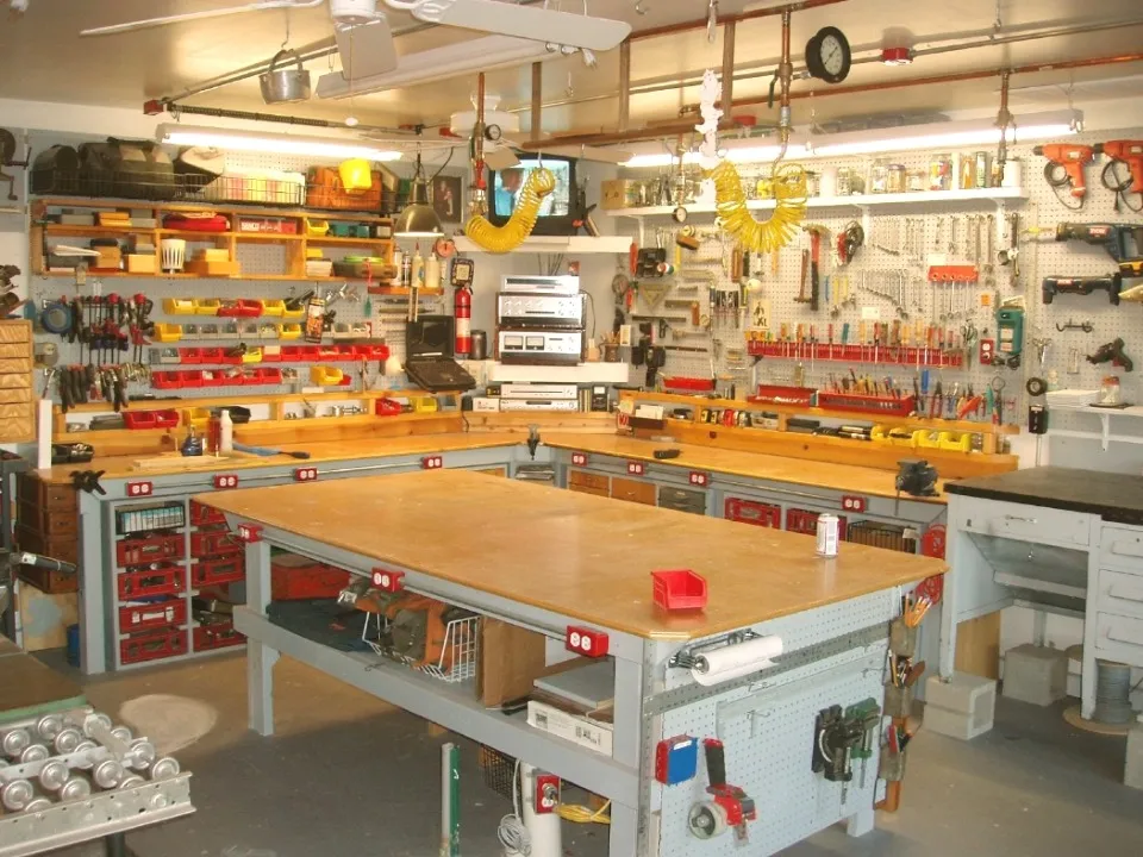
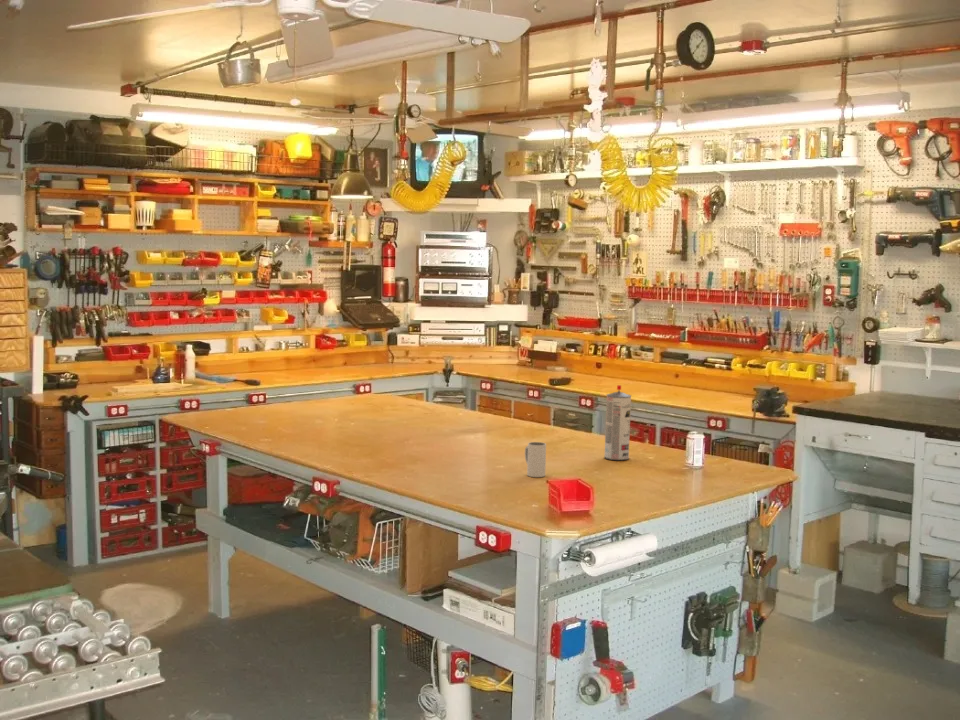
+ mug [524,441,547,478]
+ spray can [603,384,632,461]
